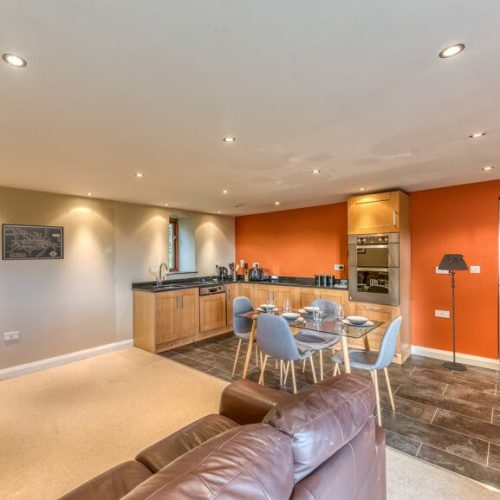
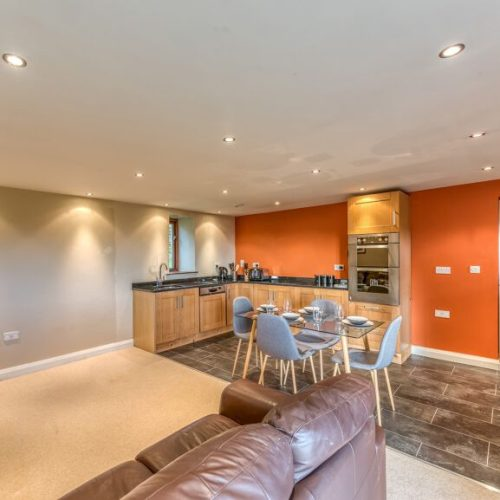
- floor lamp [437,253,469,372]
- wall art [1,223,65,261]
